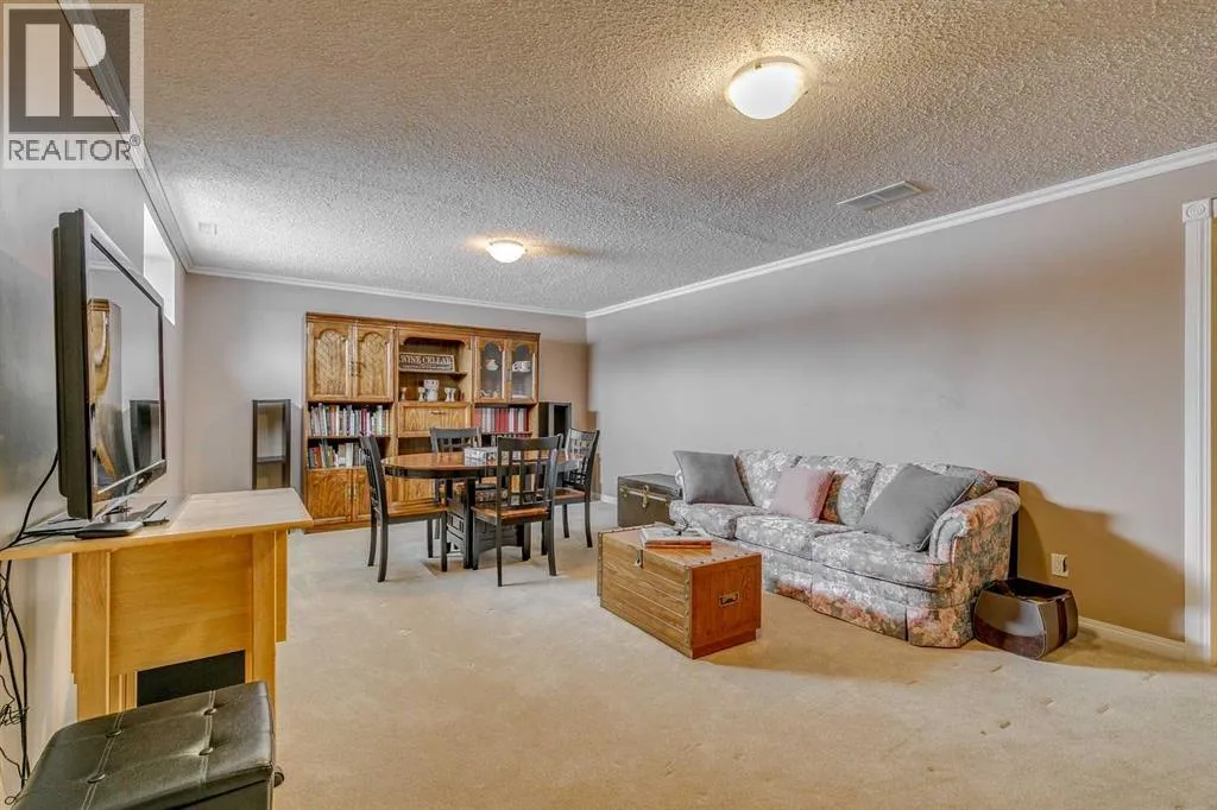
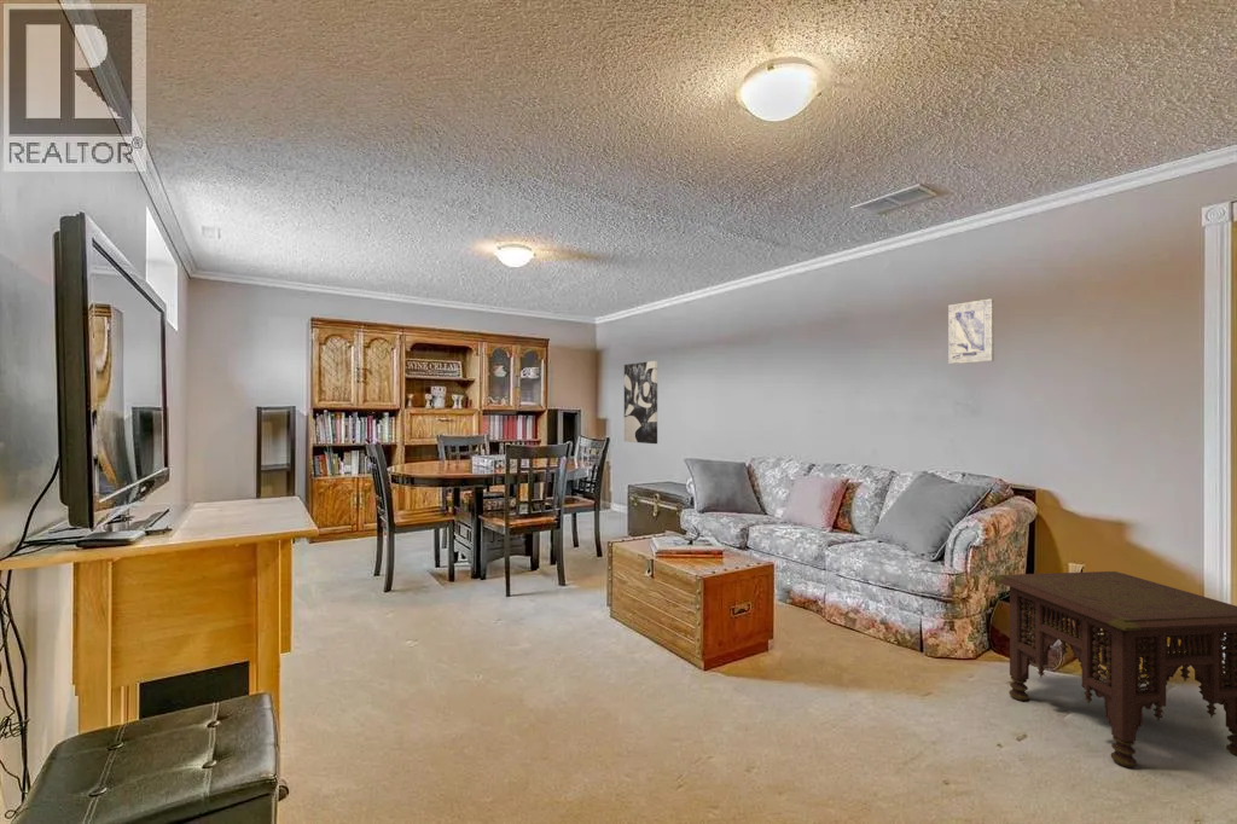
+ wall art [623,360,658,445]
+ side table [988,570,1237,768]
+ wall art [947,297,995,365]
